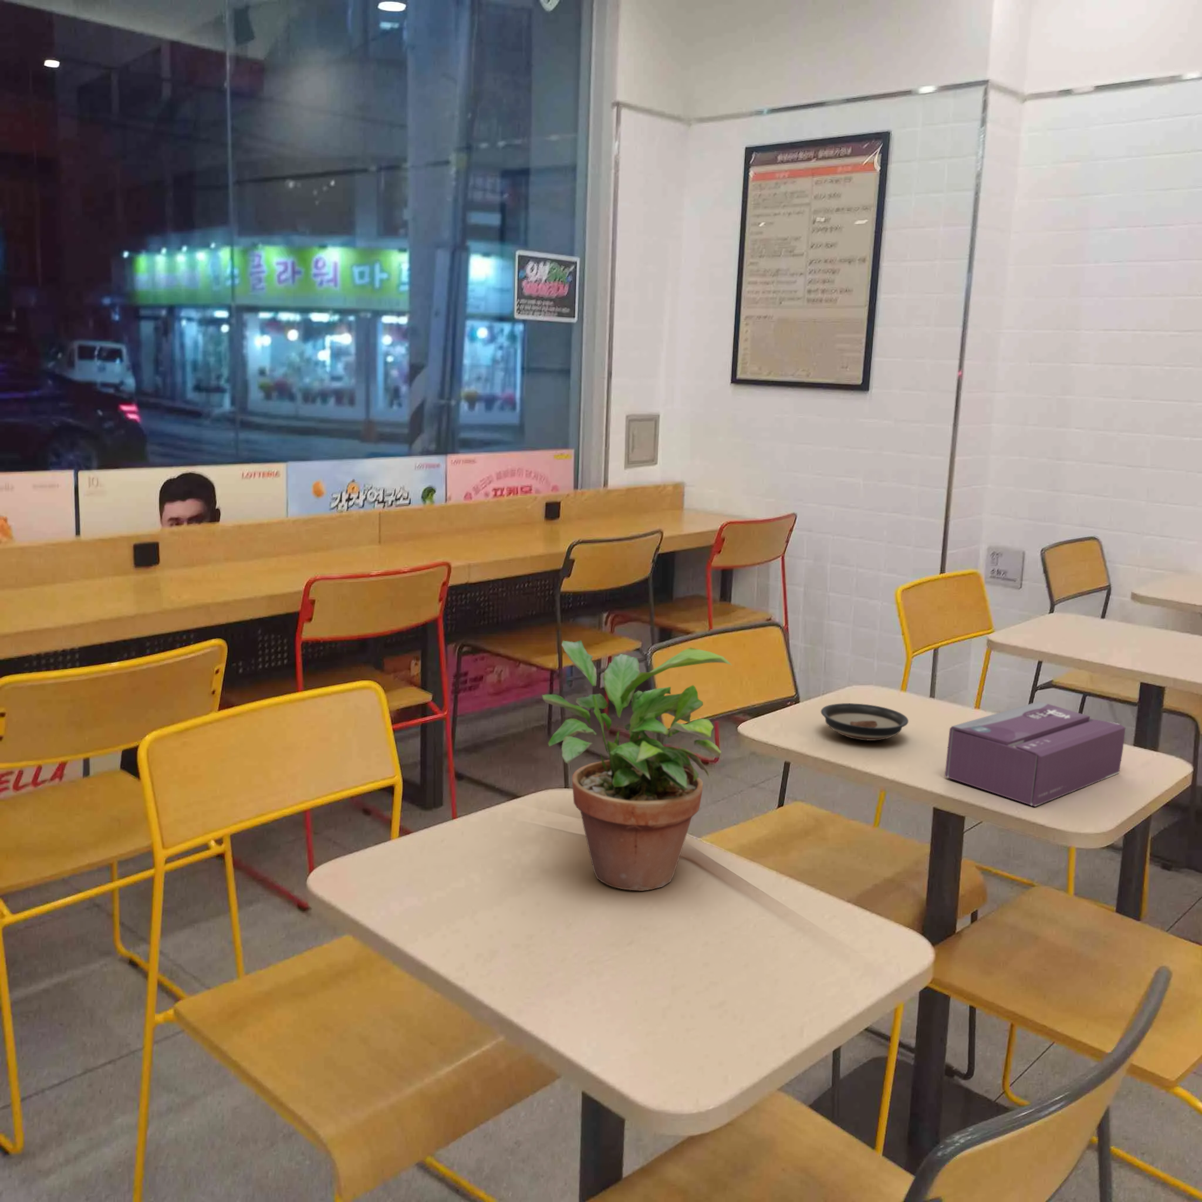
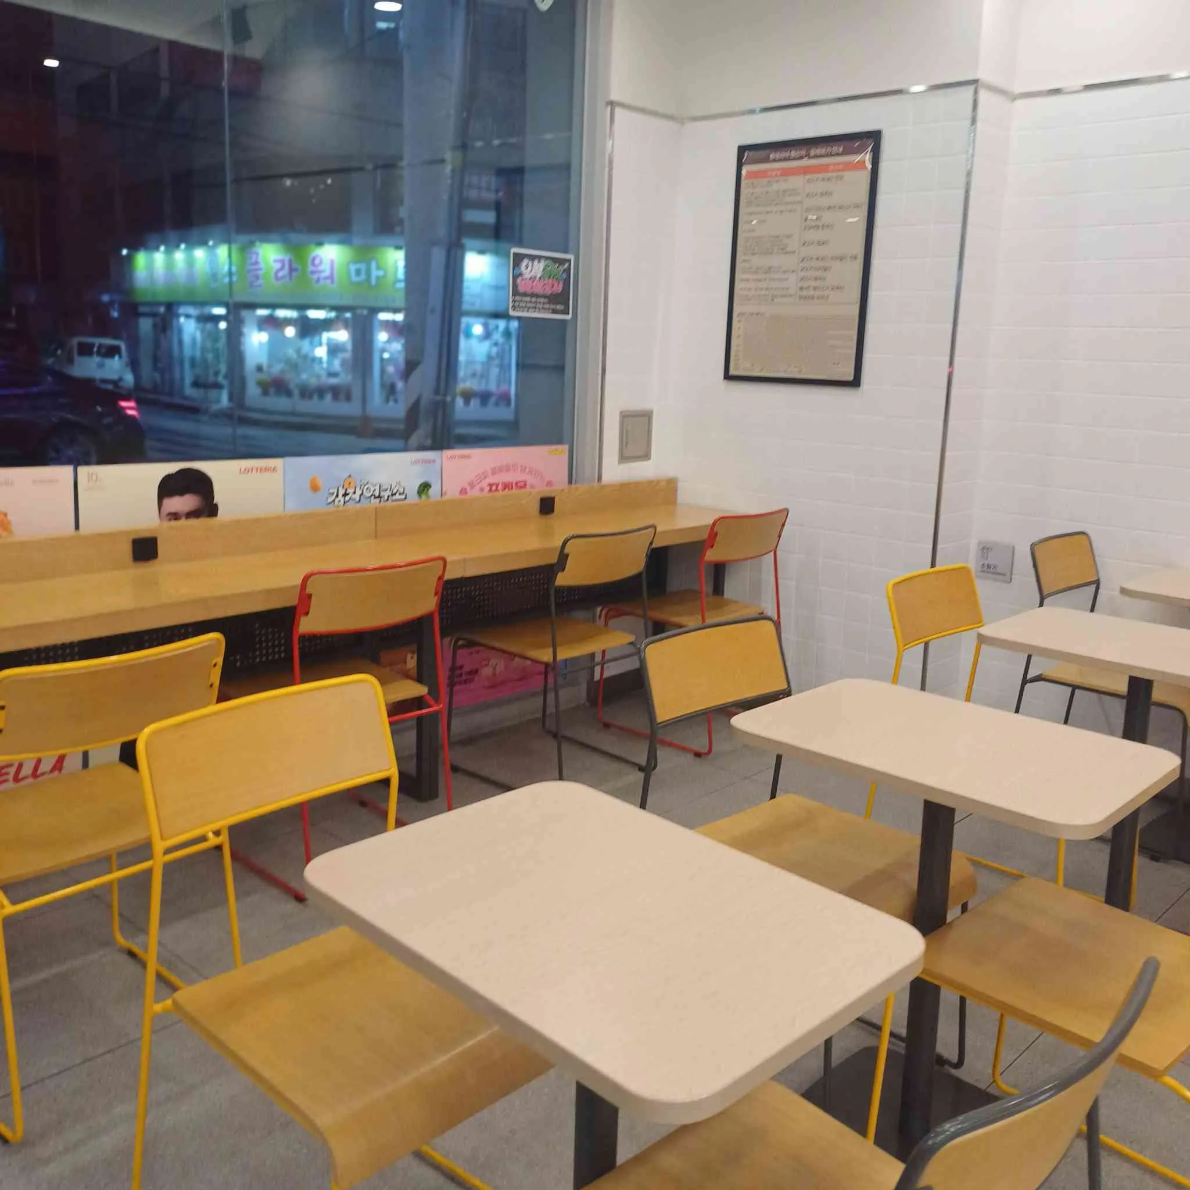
- potted plant [542,640,733,892]
- saucer [820,702,909,741]
- tissue box [944,701,1126,807]
